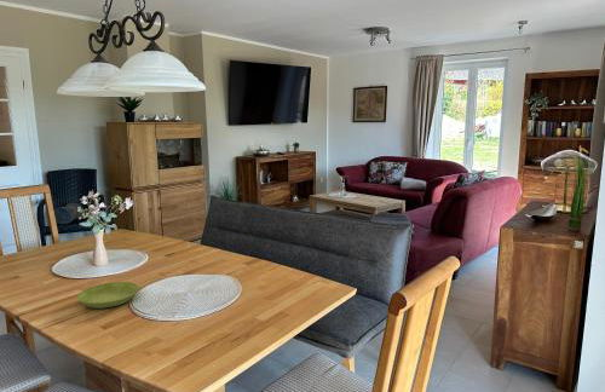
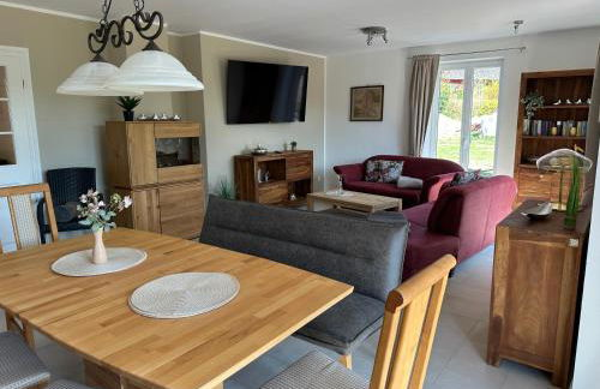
- saucer [76,281,140,310]
